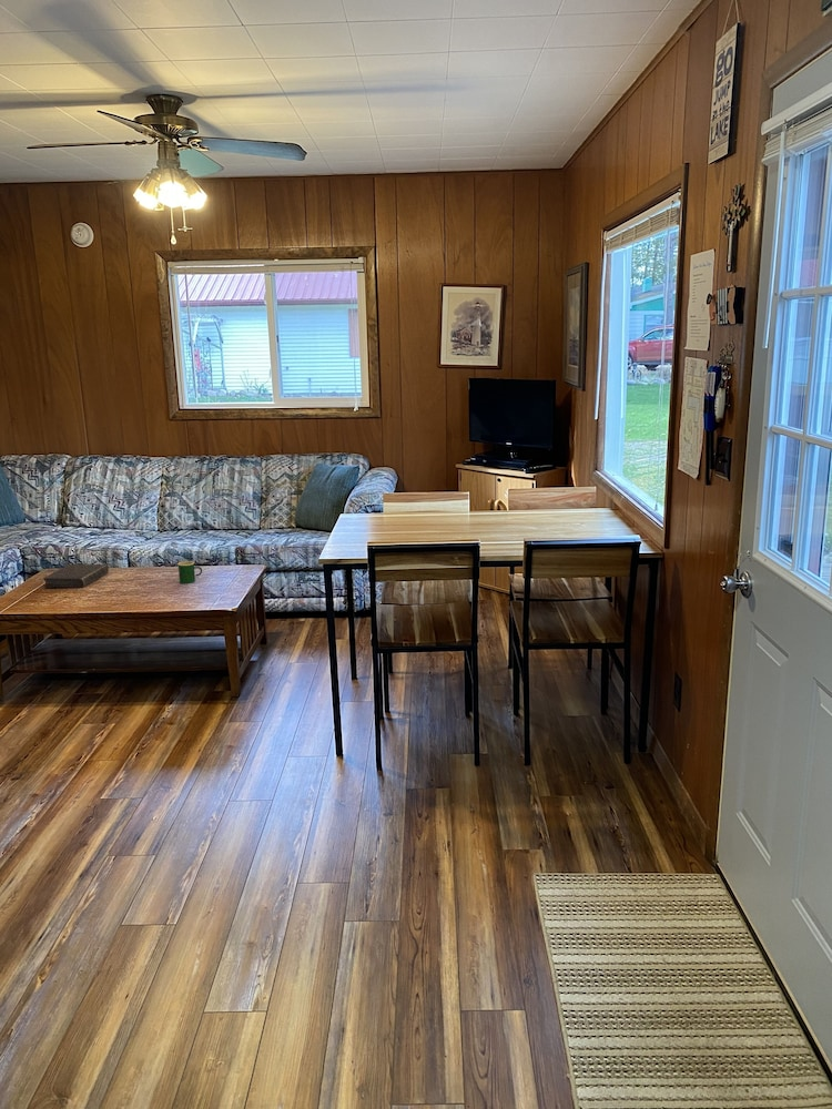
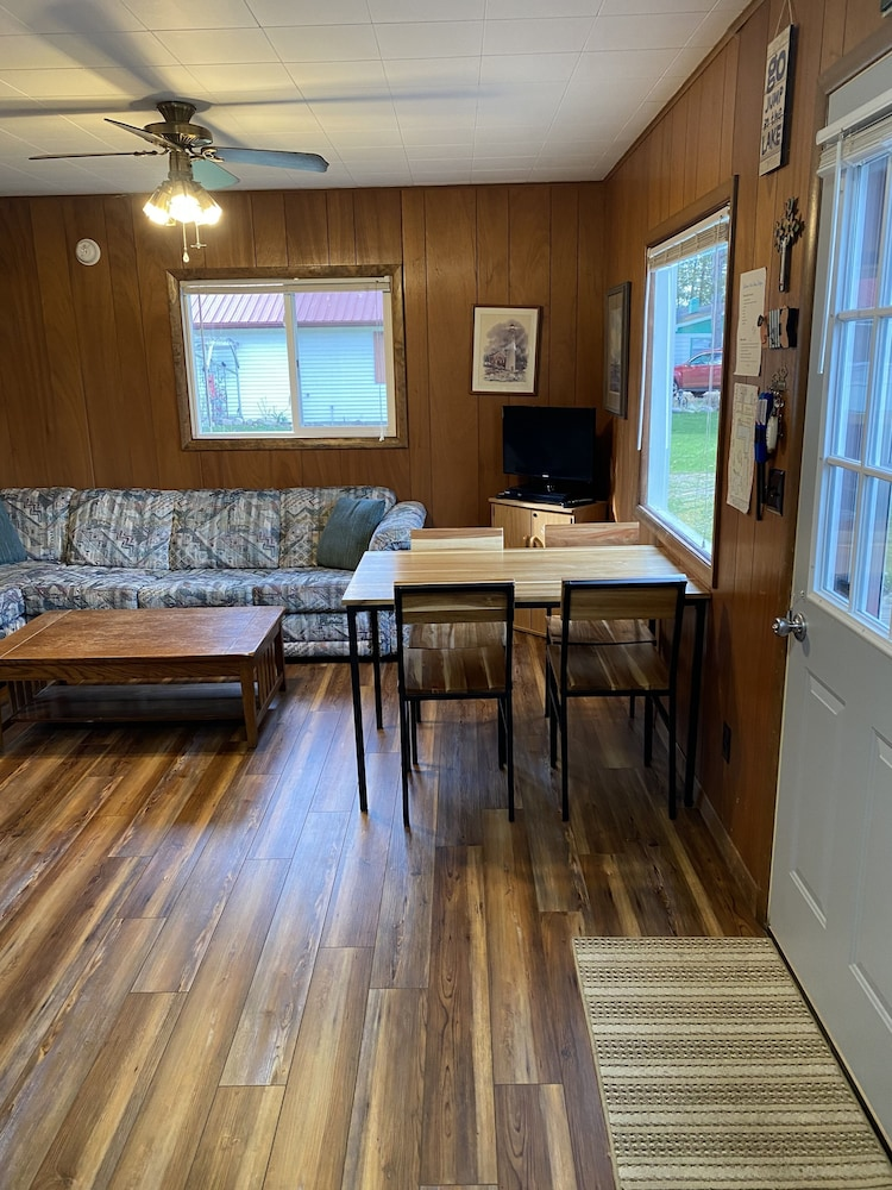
- mug [176,560,203,584]
- book [42,563,110,589]
